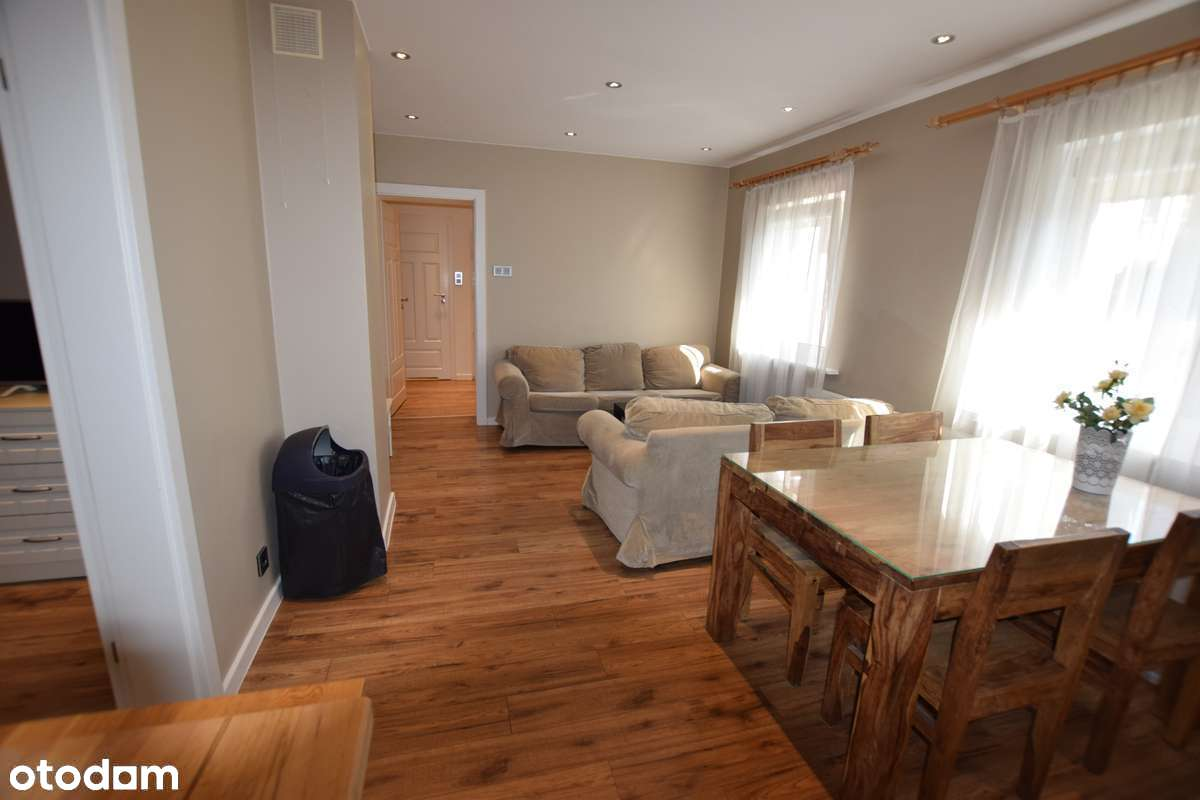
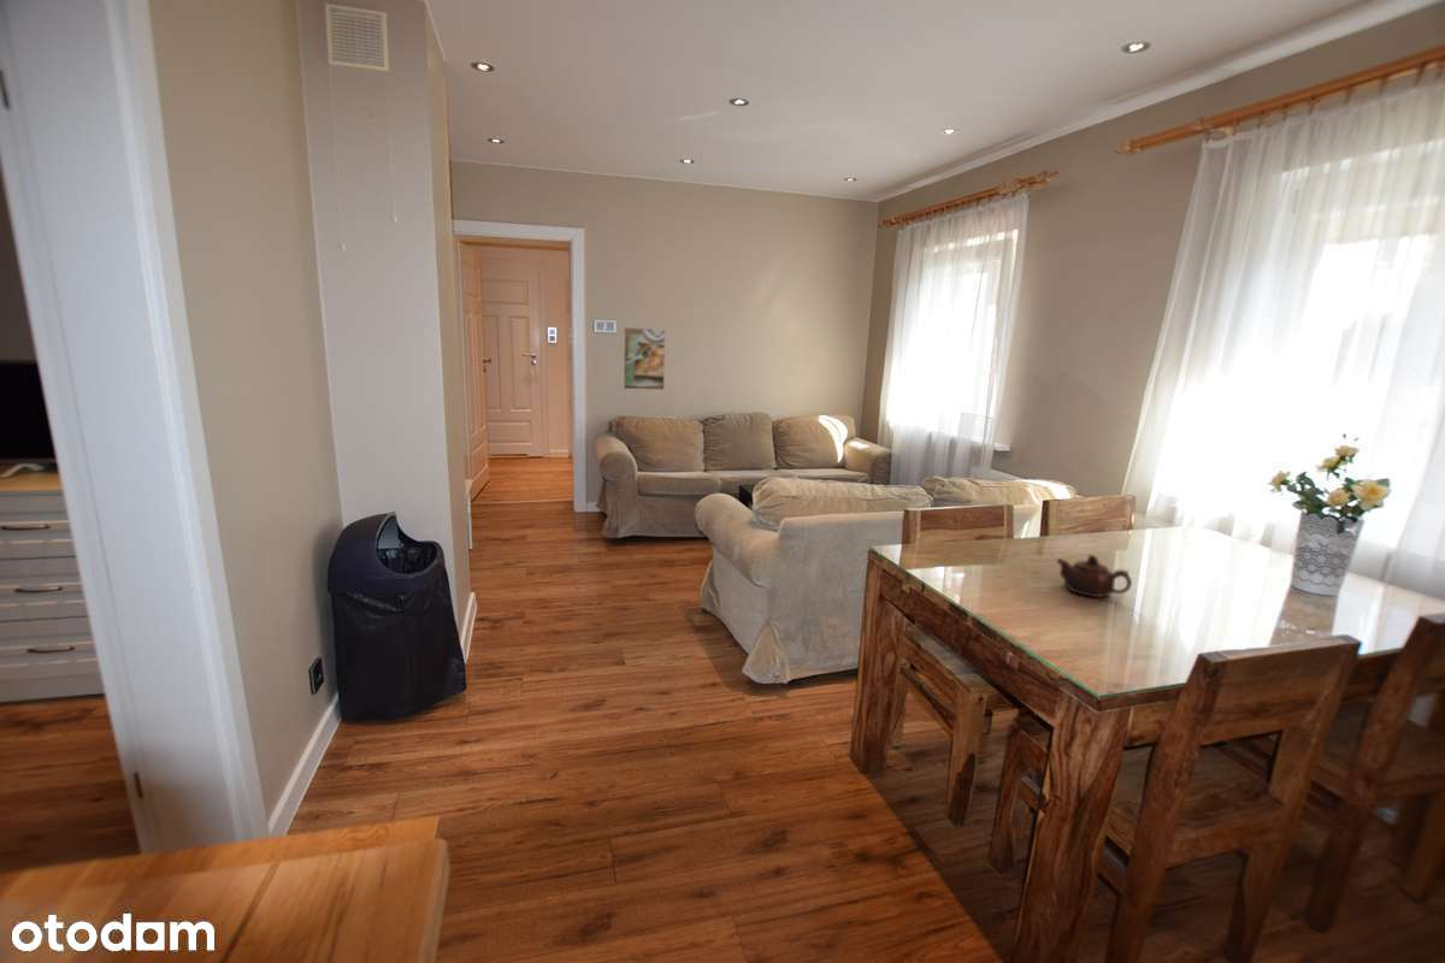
+ teapot [1055,554,1133,599]
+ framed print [623,326,667,391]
